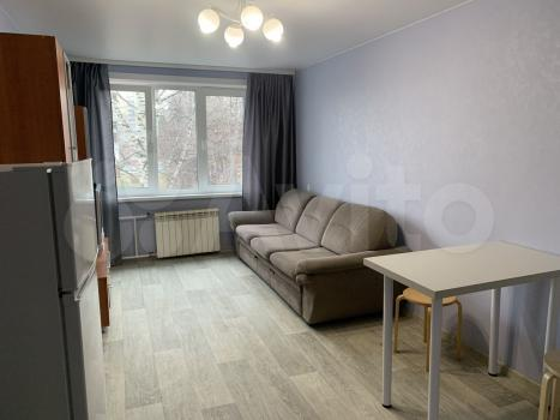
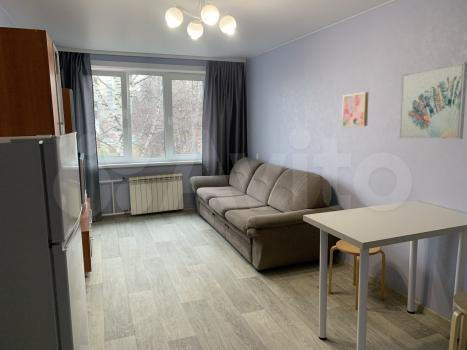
+ wall art [341,91,369,128]
+ wall art [398,61,467,140]
